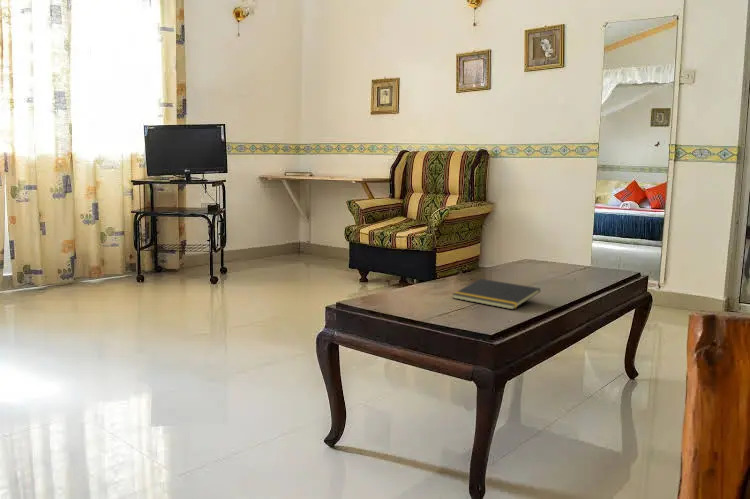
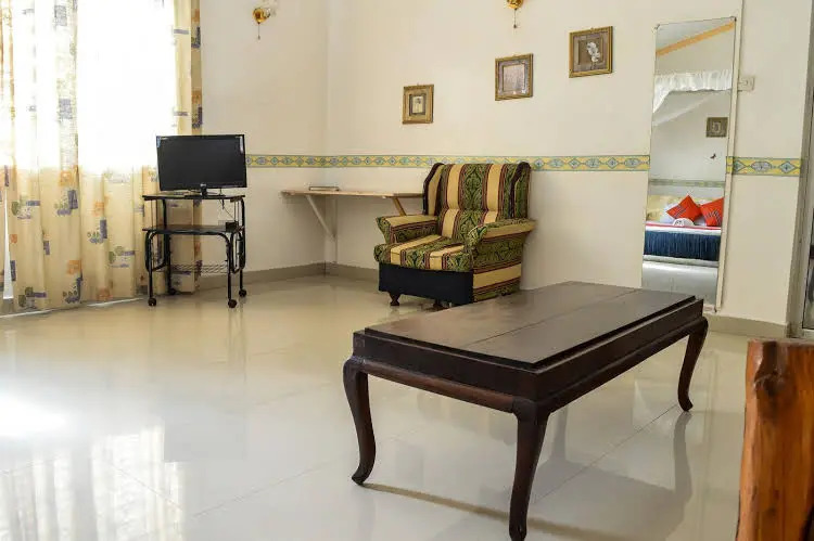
- notepad [451,278,541,311]
